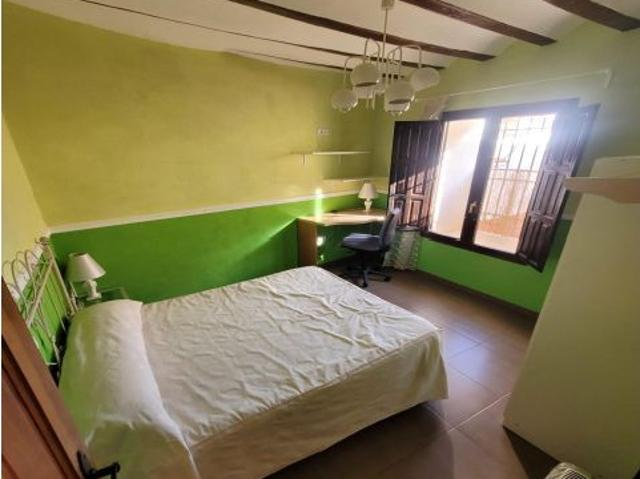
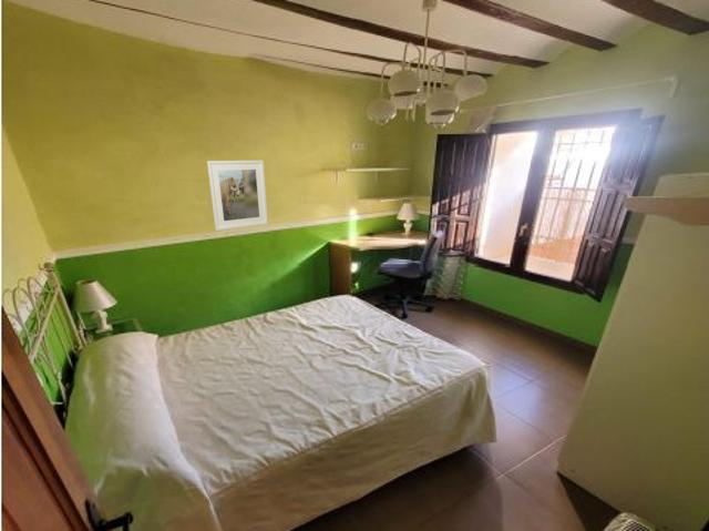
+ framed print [206,160,269,232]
